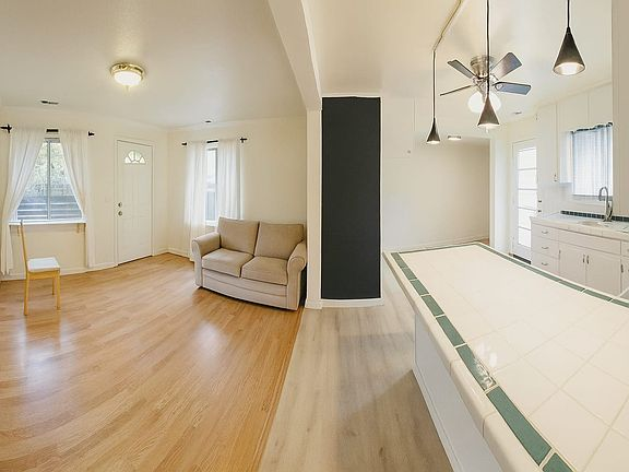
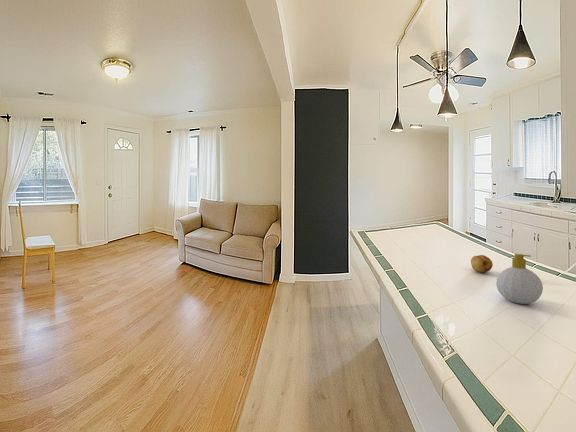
+ fruit [470,254,494,274]
+ soap bottle [495,253,544,305]
